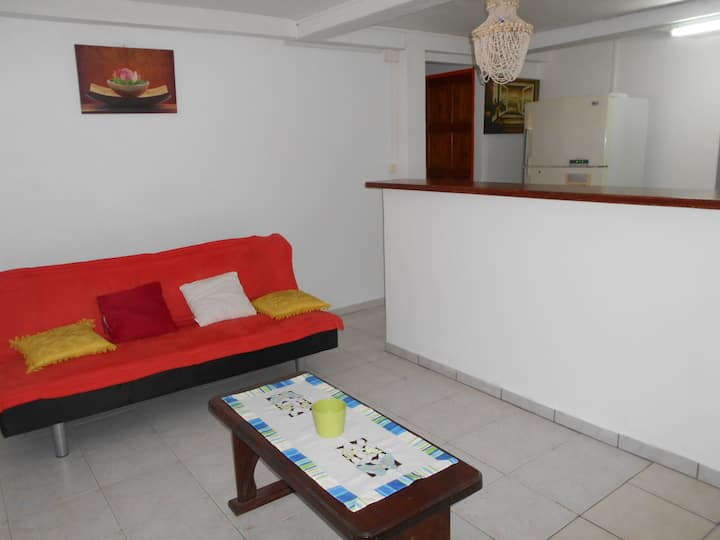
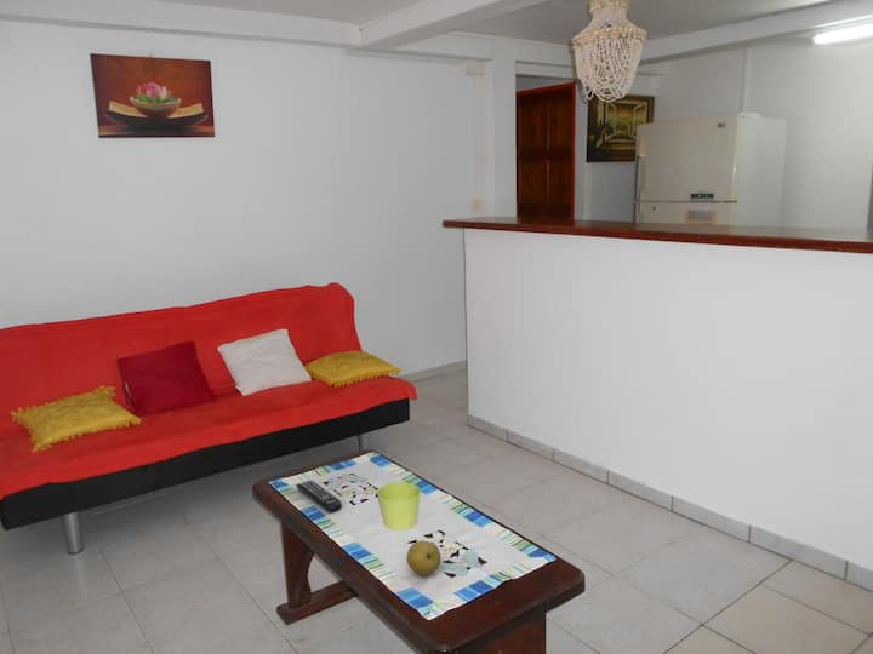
+ fruit [406,540,443,576]
+ remote control [295,480,343,514]
